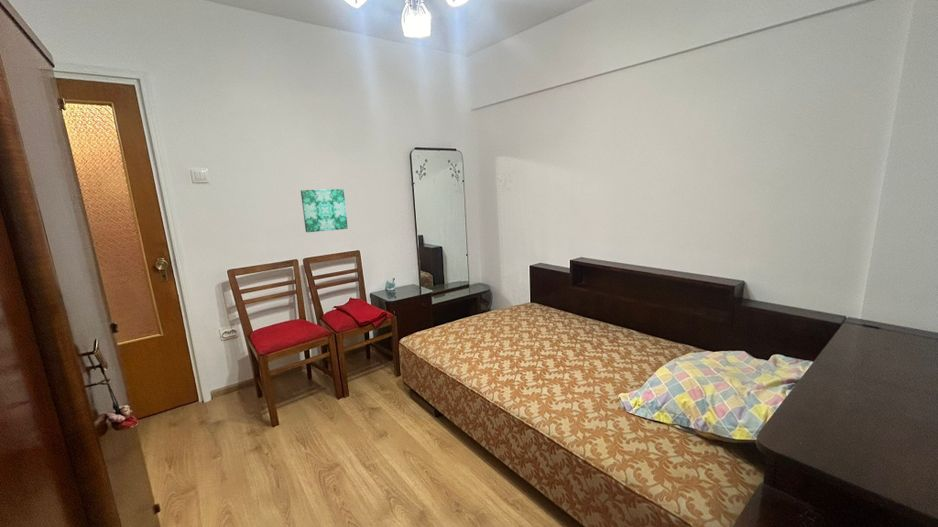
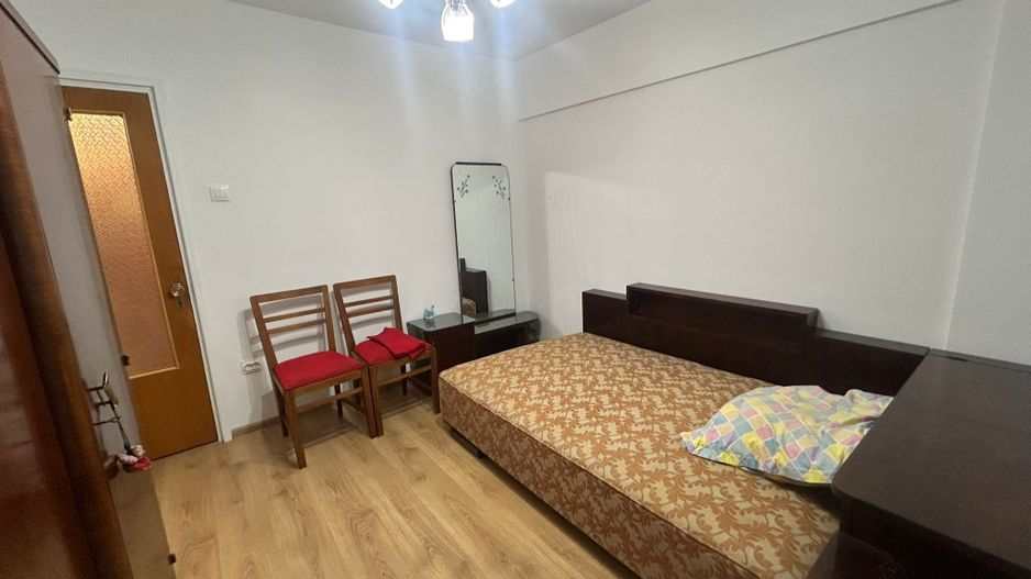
- wall art [300,188,349,233]
